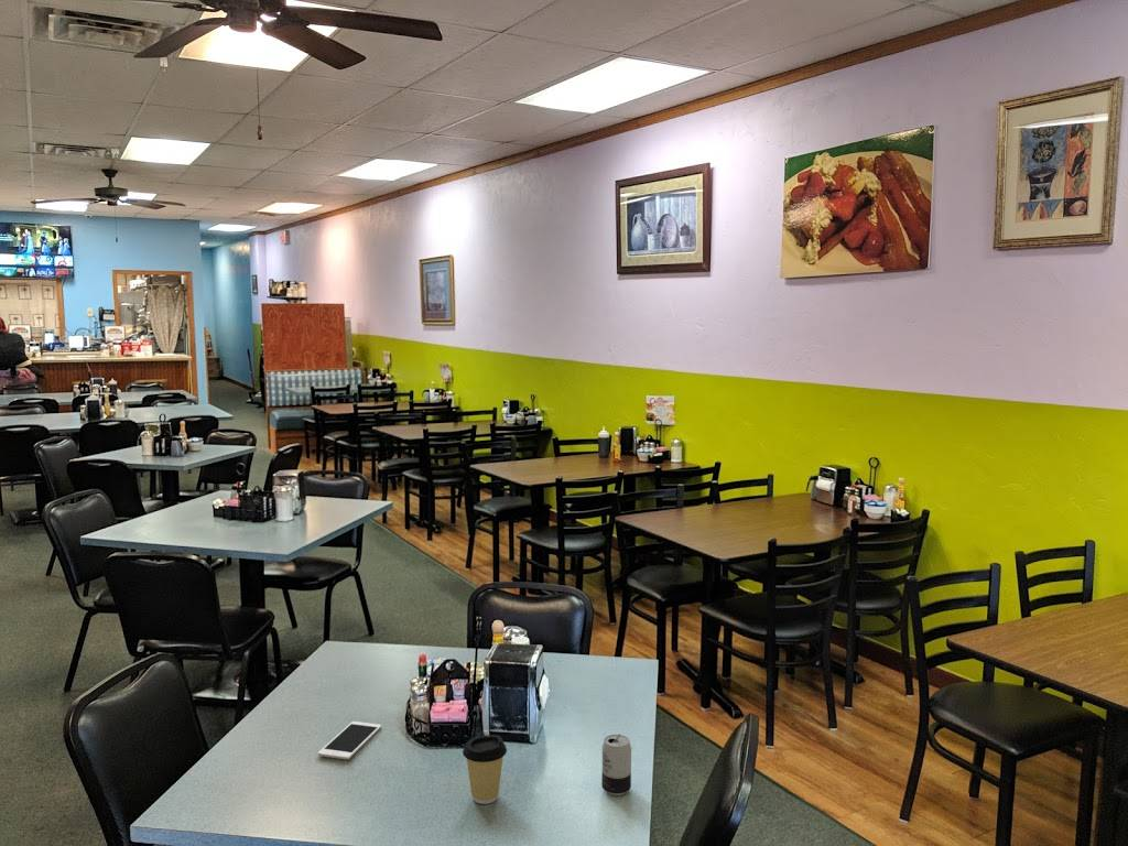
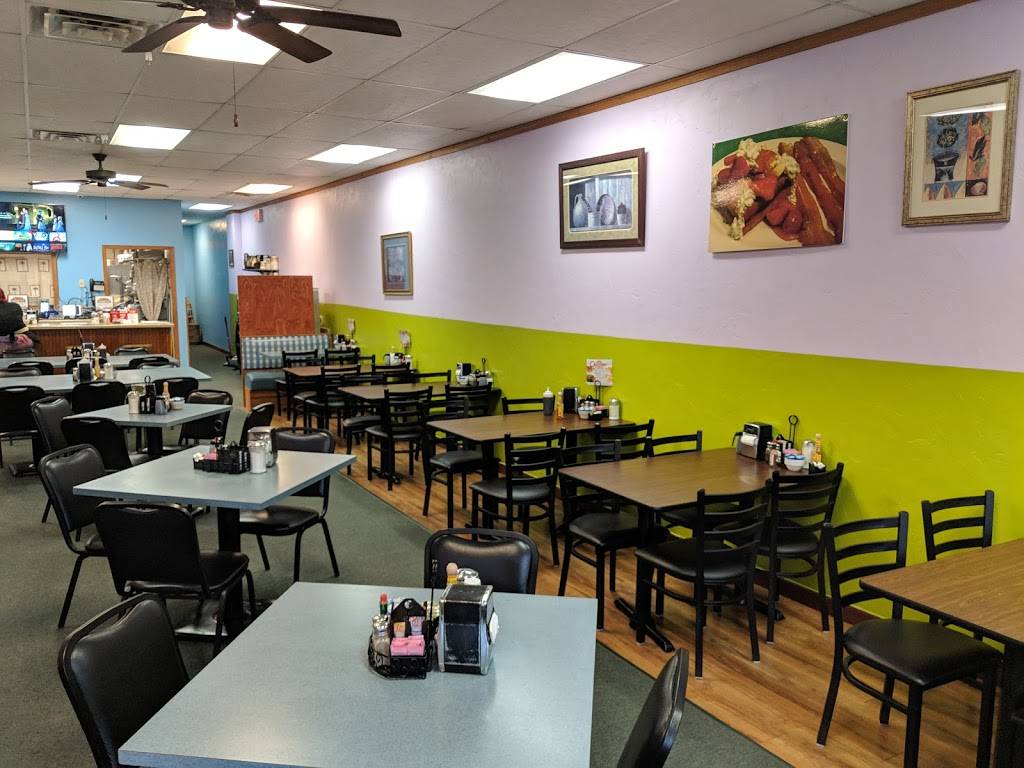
- coffee cup [462,734,508,805]
- beverage can [600,734,632,796]
- cell phone [317,720,382,760]
